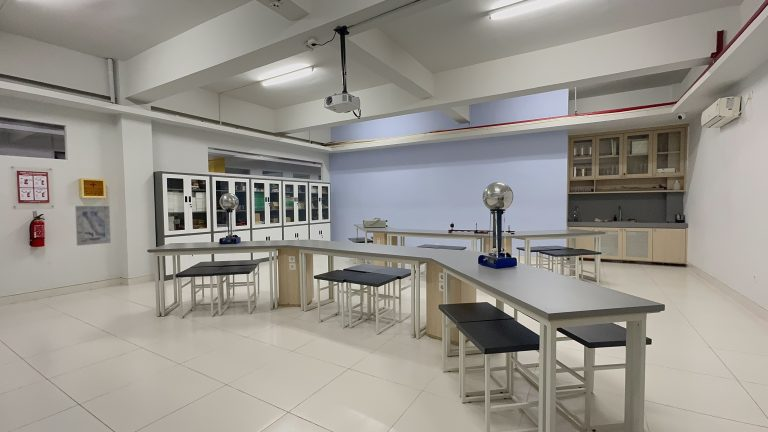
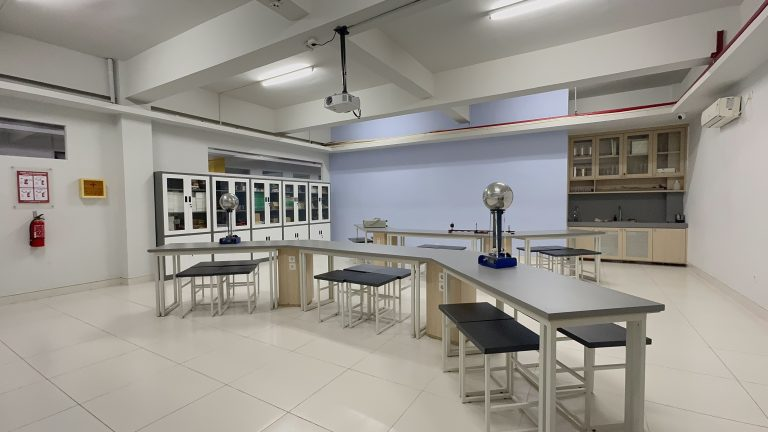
- wall art [74,205,112,247]
